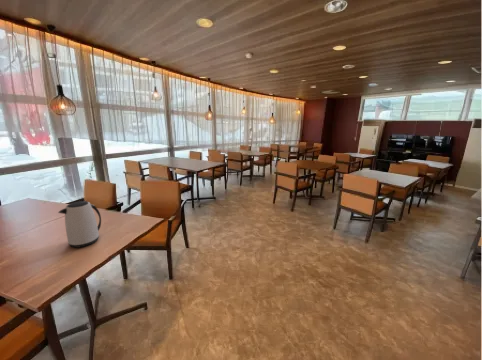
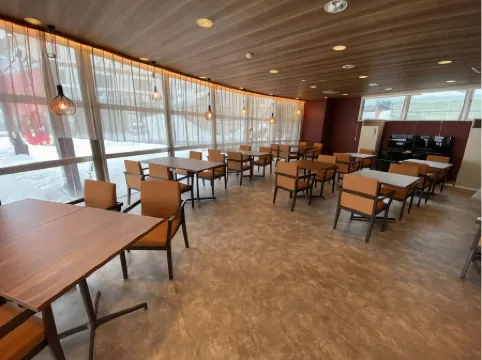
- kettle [57,200,102,249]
